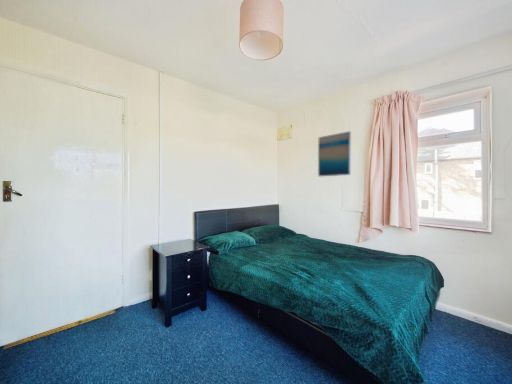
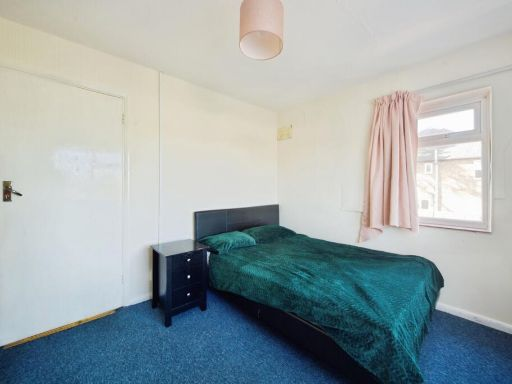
- wall art [317,130,352,177]
